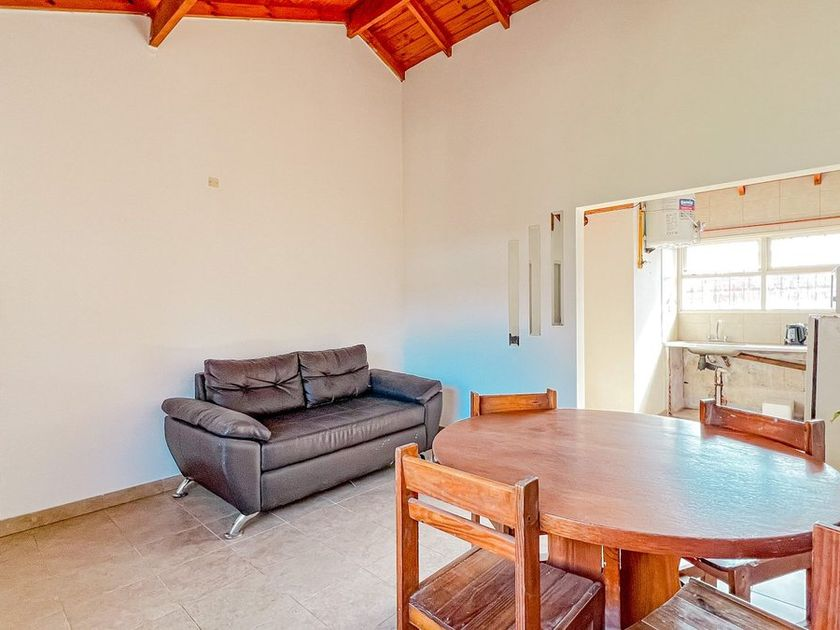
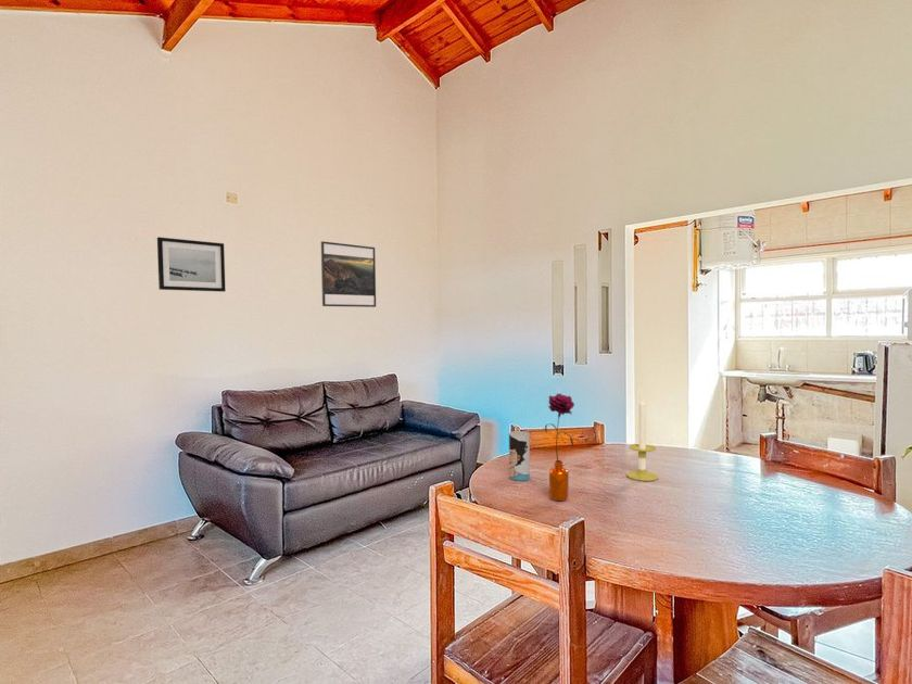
+ wall art [156,236,227,293]
+ cup [508,430,531,482]
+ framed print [320,240,377,308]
+ flower [544,393,575,502]
+ candle [625,397,659,482]
